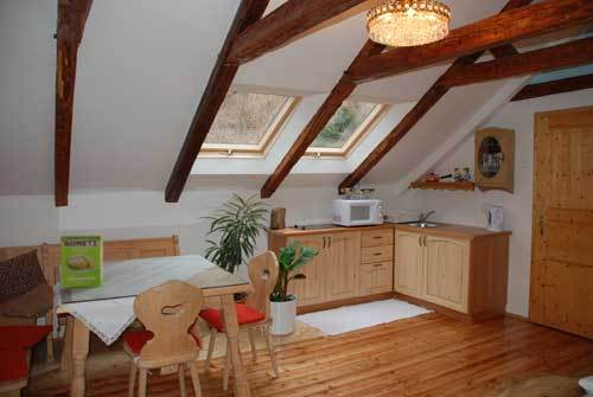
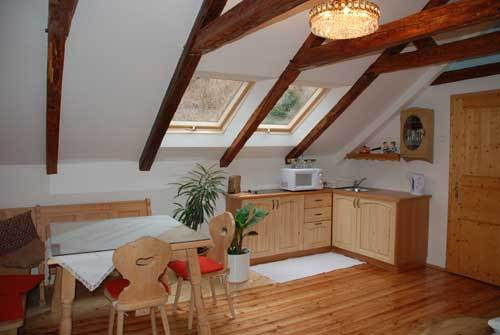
- cake mix box [59,233,104,289]
